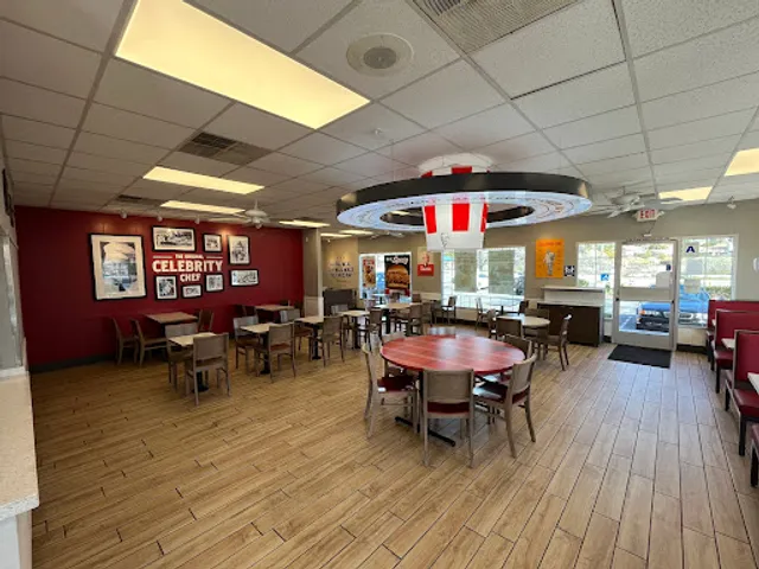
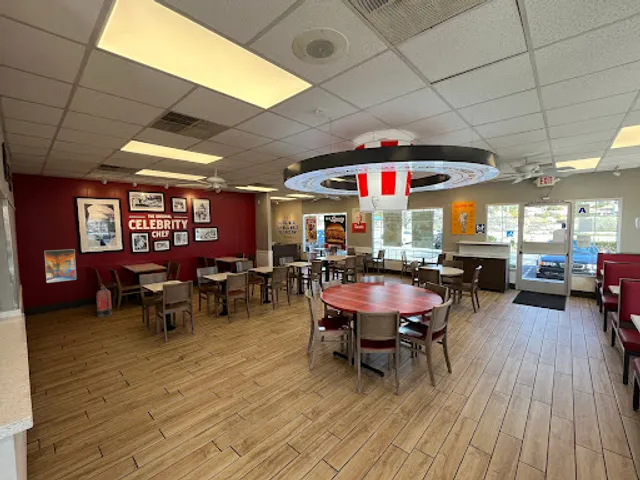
+ fire extinguisher [95,284,113,318]
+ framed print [43,248,77,284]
